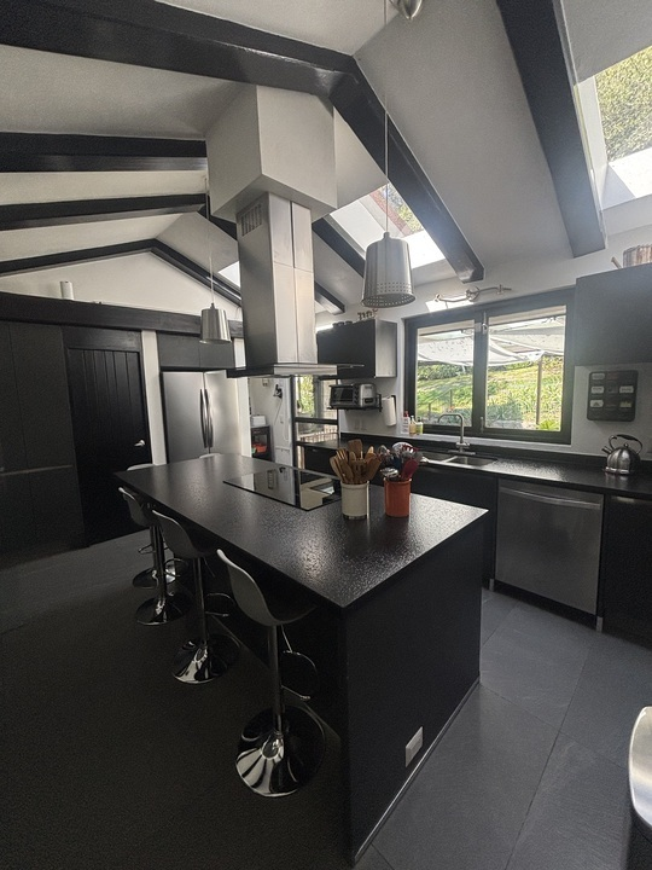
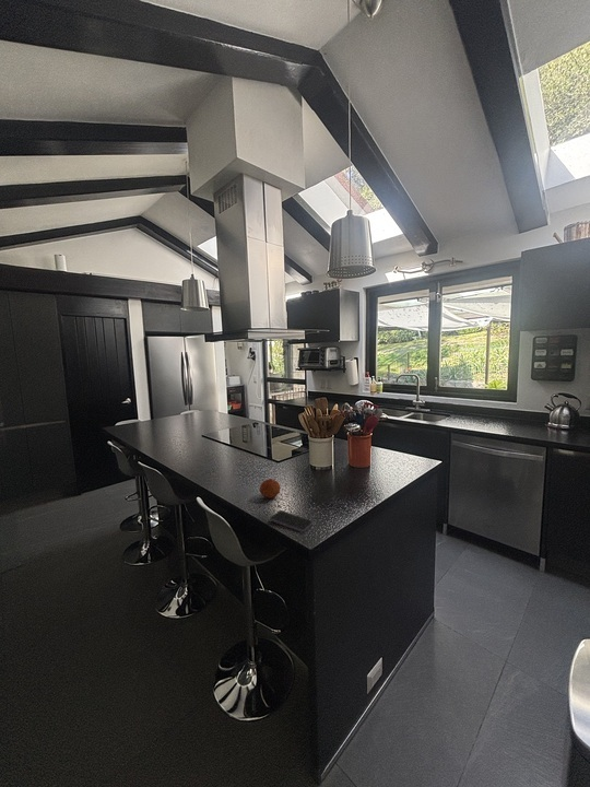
+ fruit [259,478,282,500]
+ smartphone [269,509,314,533]
